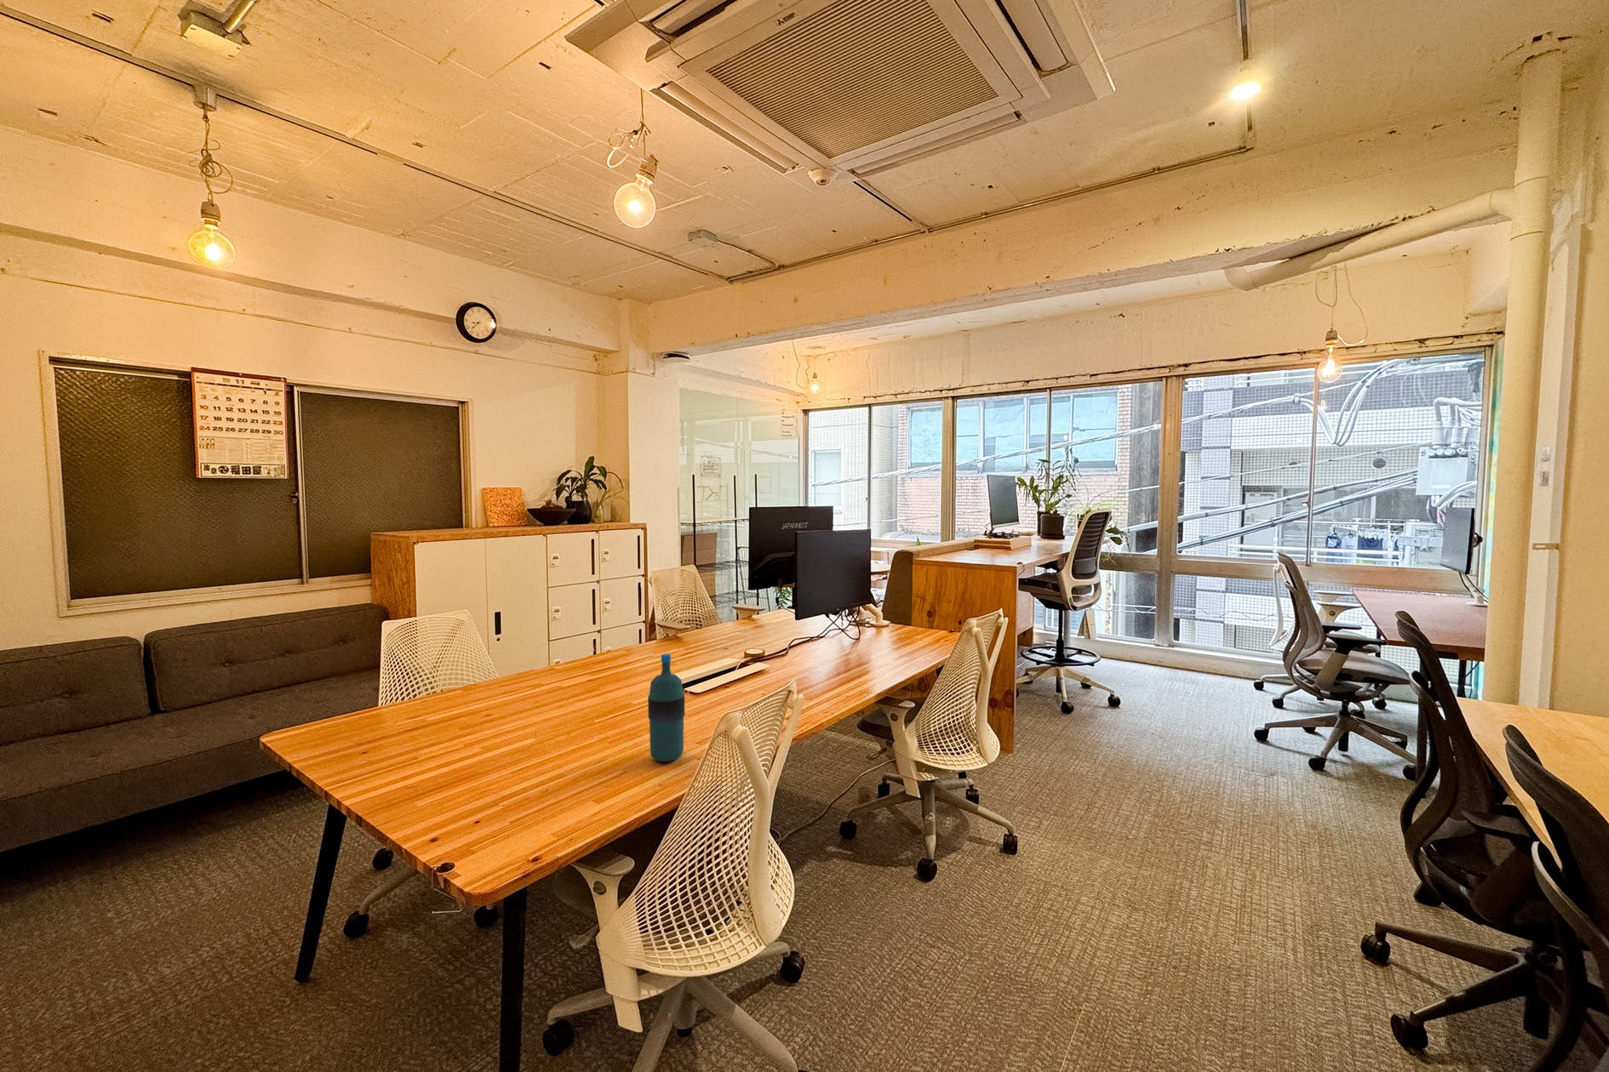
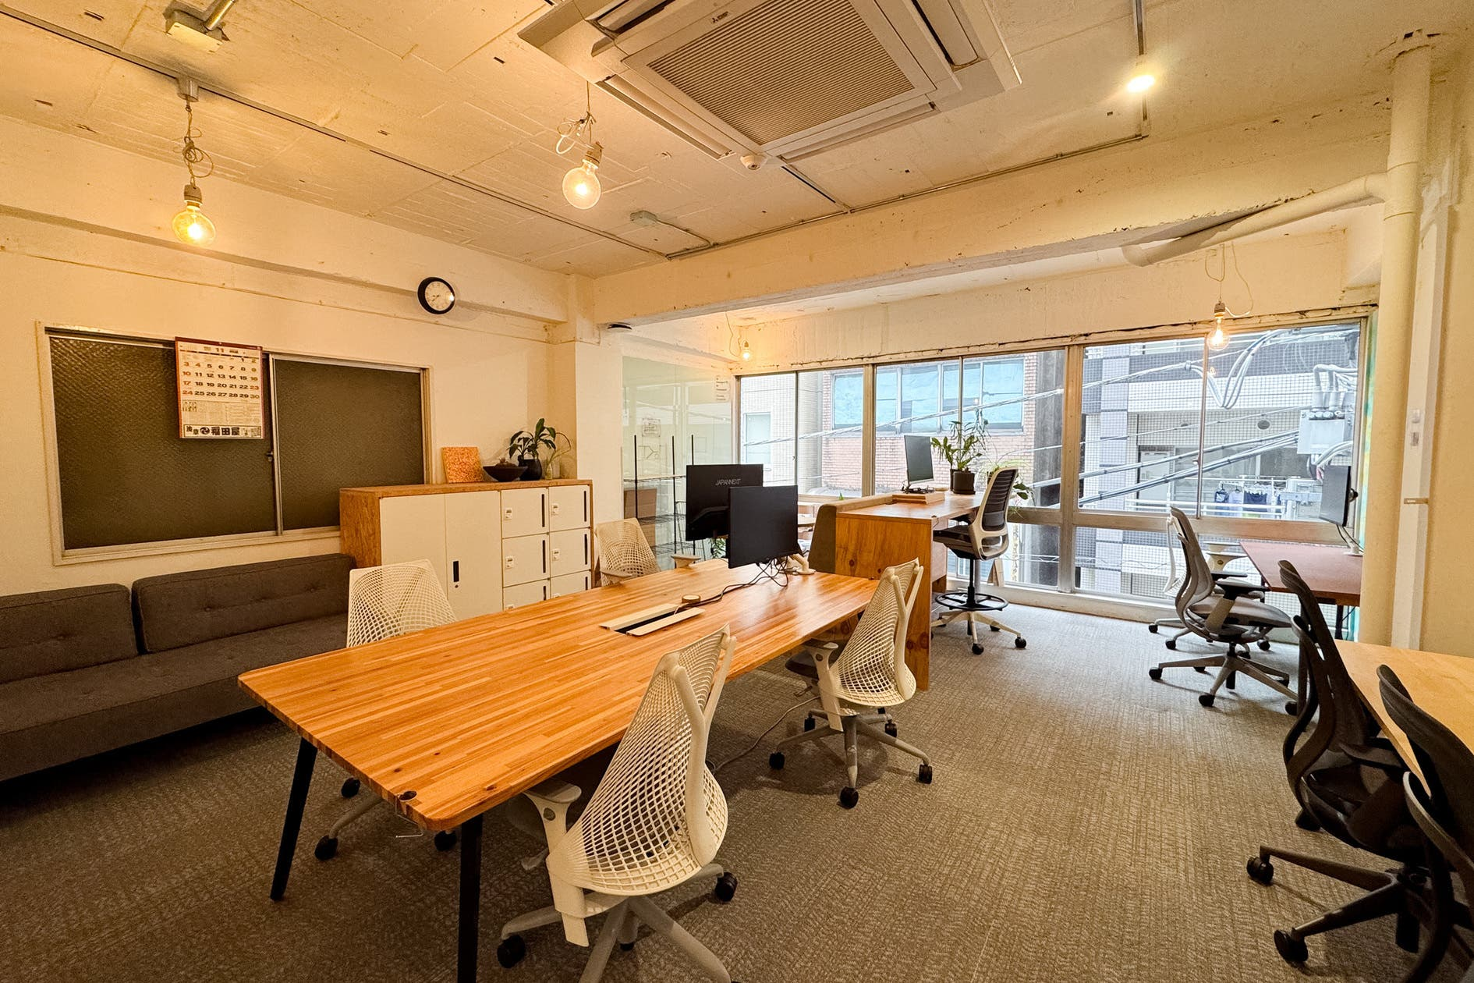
- water bottle [646,653,685,762]
